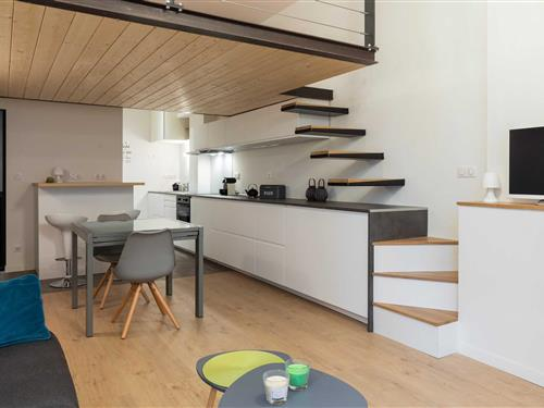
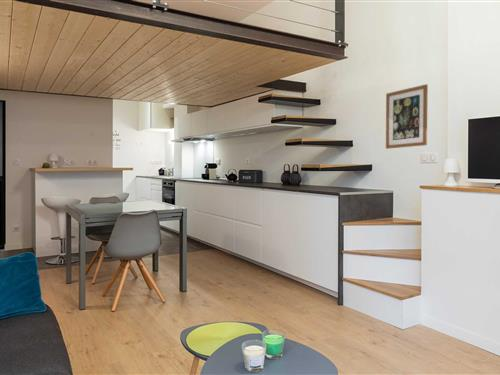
+ wall art [385,83,429,150]
